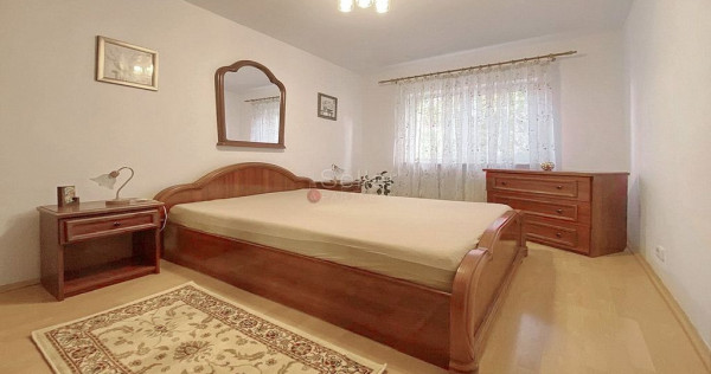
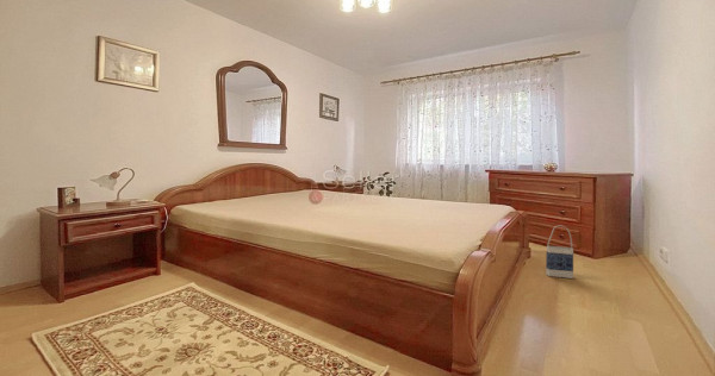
+ bag [545,224,574,280]
